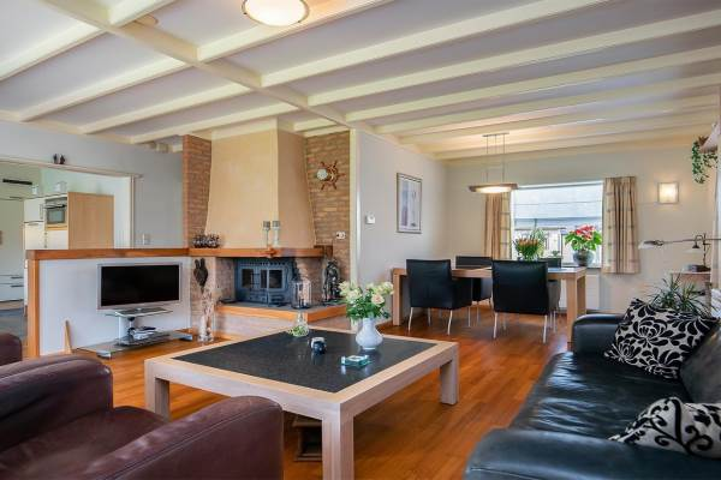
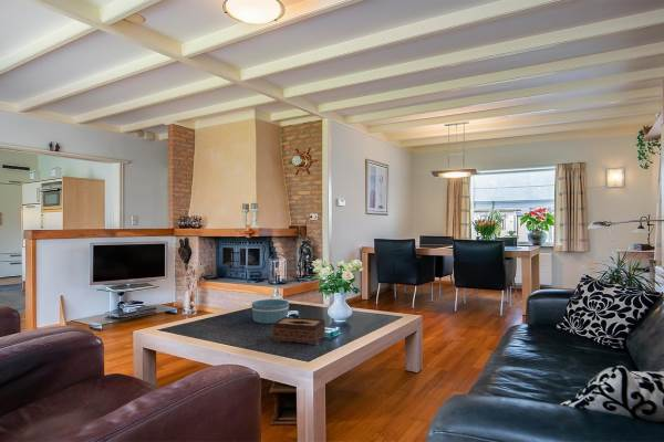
+ bowl [251,298,290,325]
+ tissue box [271,316,326,346]
